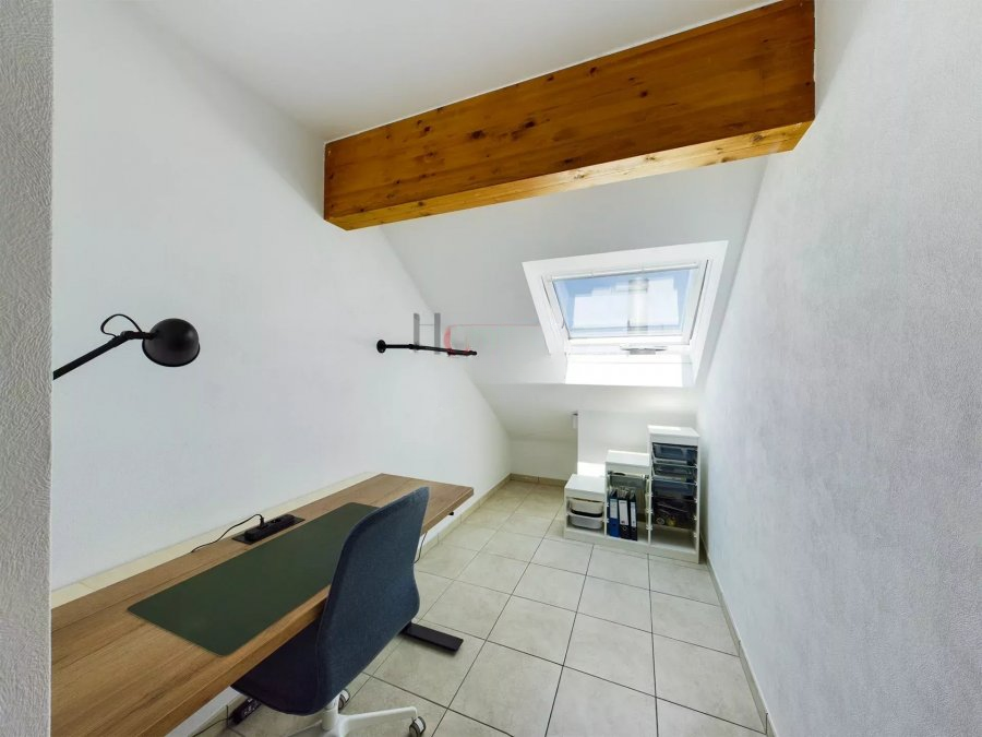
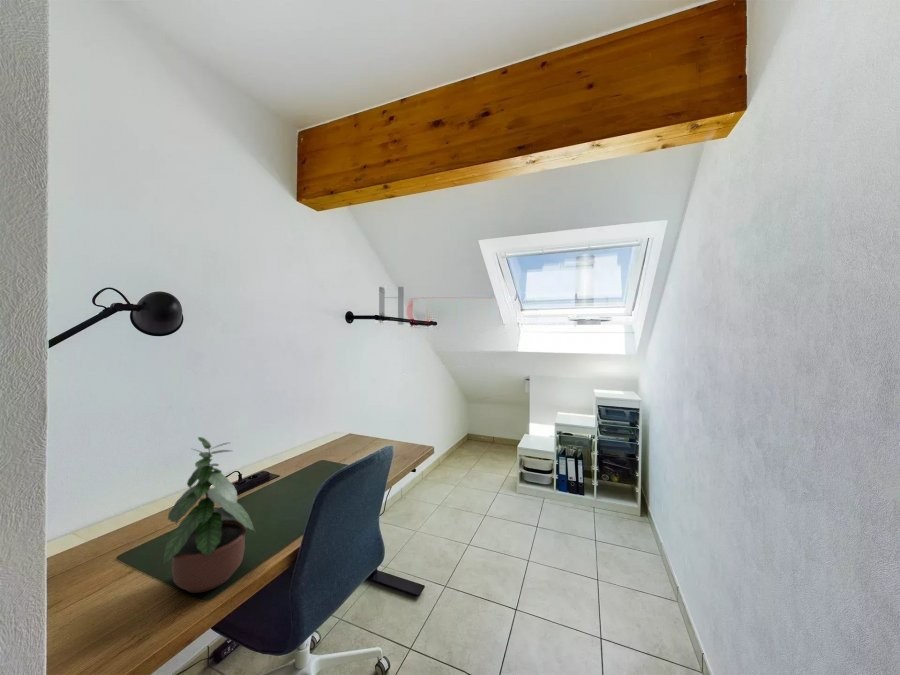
+ potted plant [161,436,256,594]
